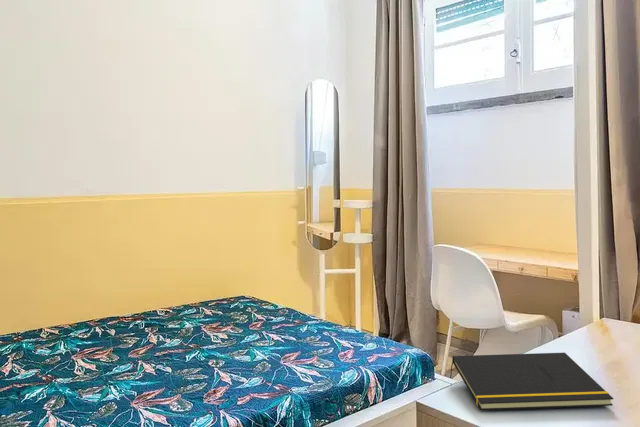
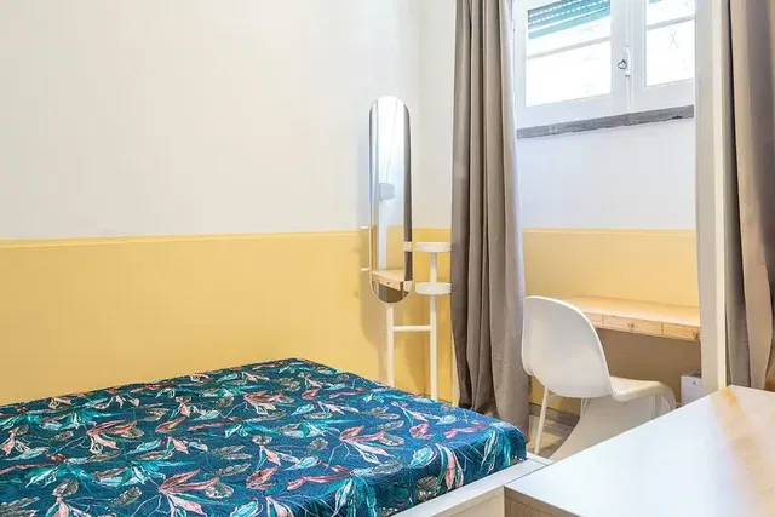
- notepad [449,352,615,411]
